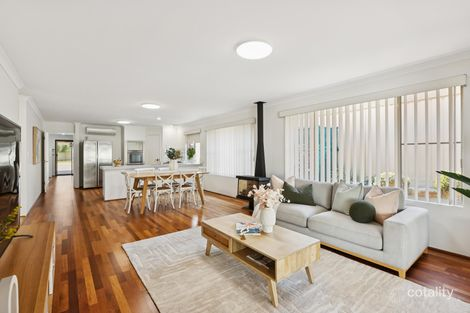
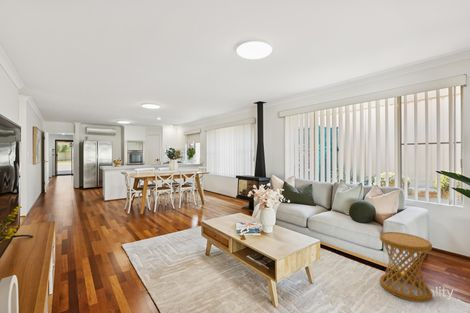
+ side table [379,231,433,303]
